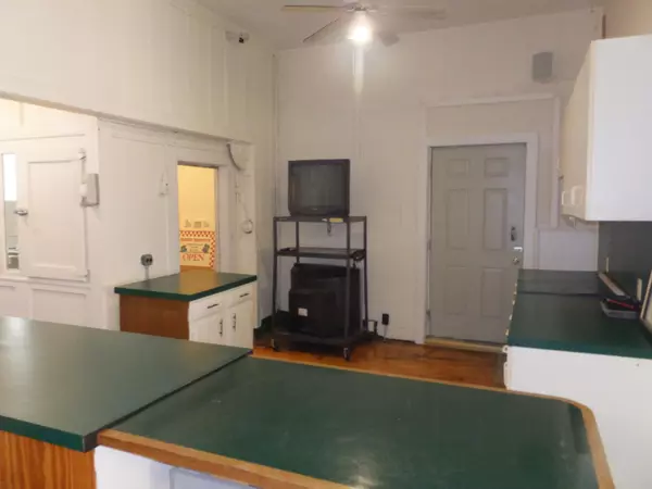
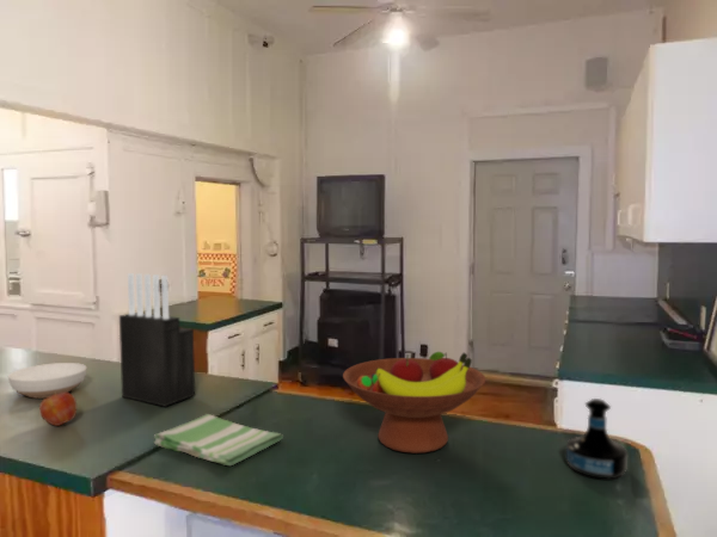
+ tequila bottle [565,397,629,480]
+ dish towel [152,413,284,467]
+ bowl [7,362,87,400]
+ knife block [118,272,196,408]
+ fruit bowl [342,351,486,455]
+ apple [38,391,78,427]
